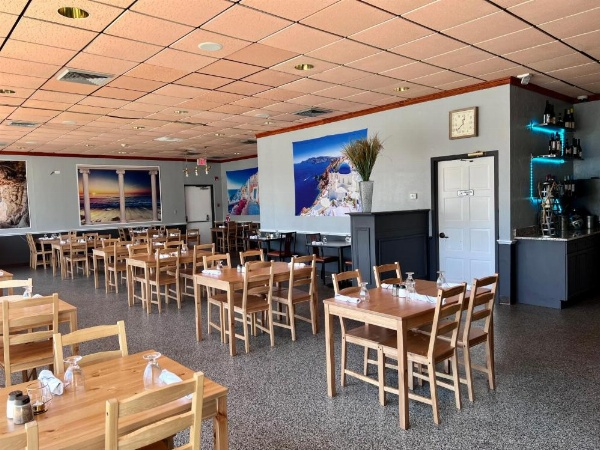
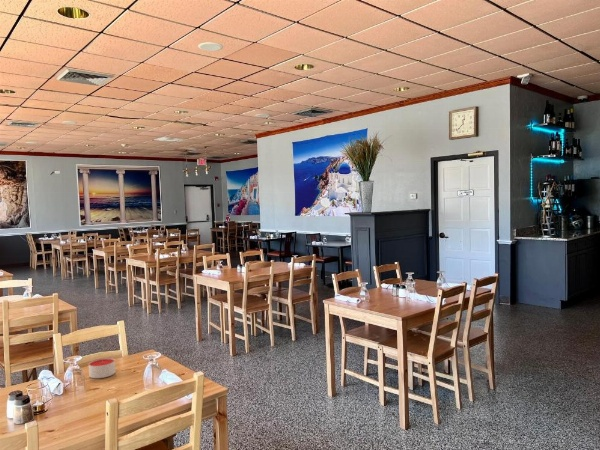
+ candle [88,357,116,379]
